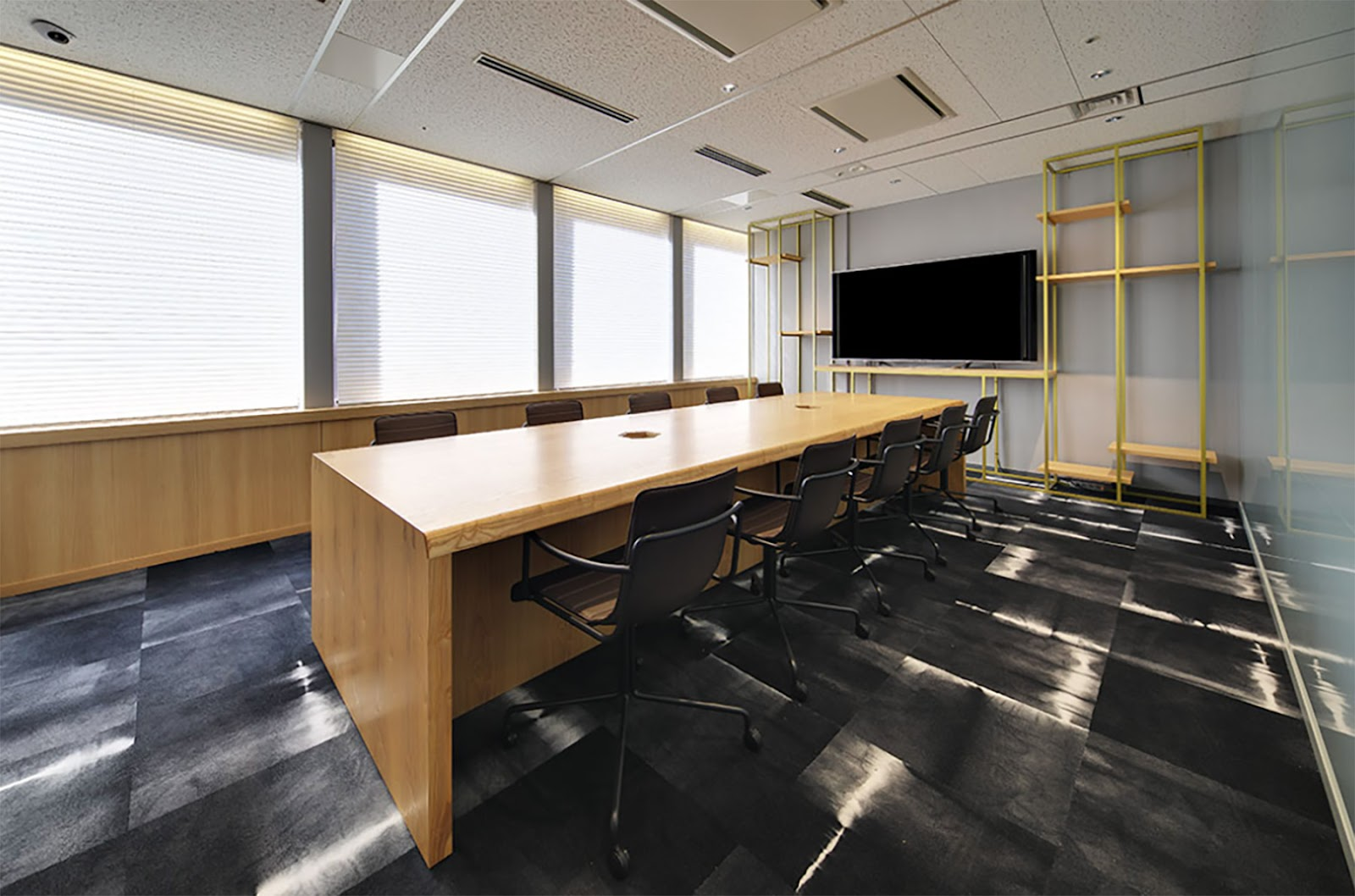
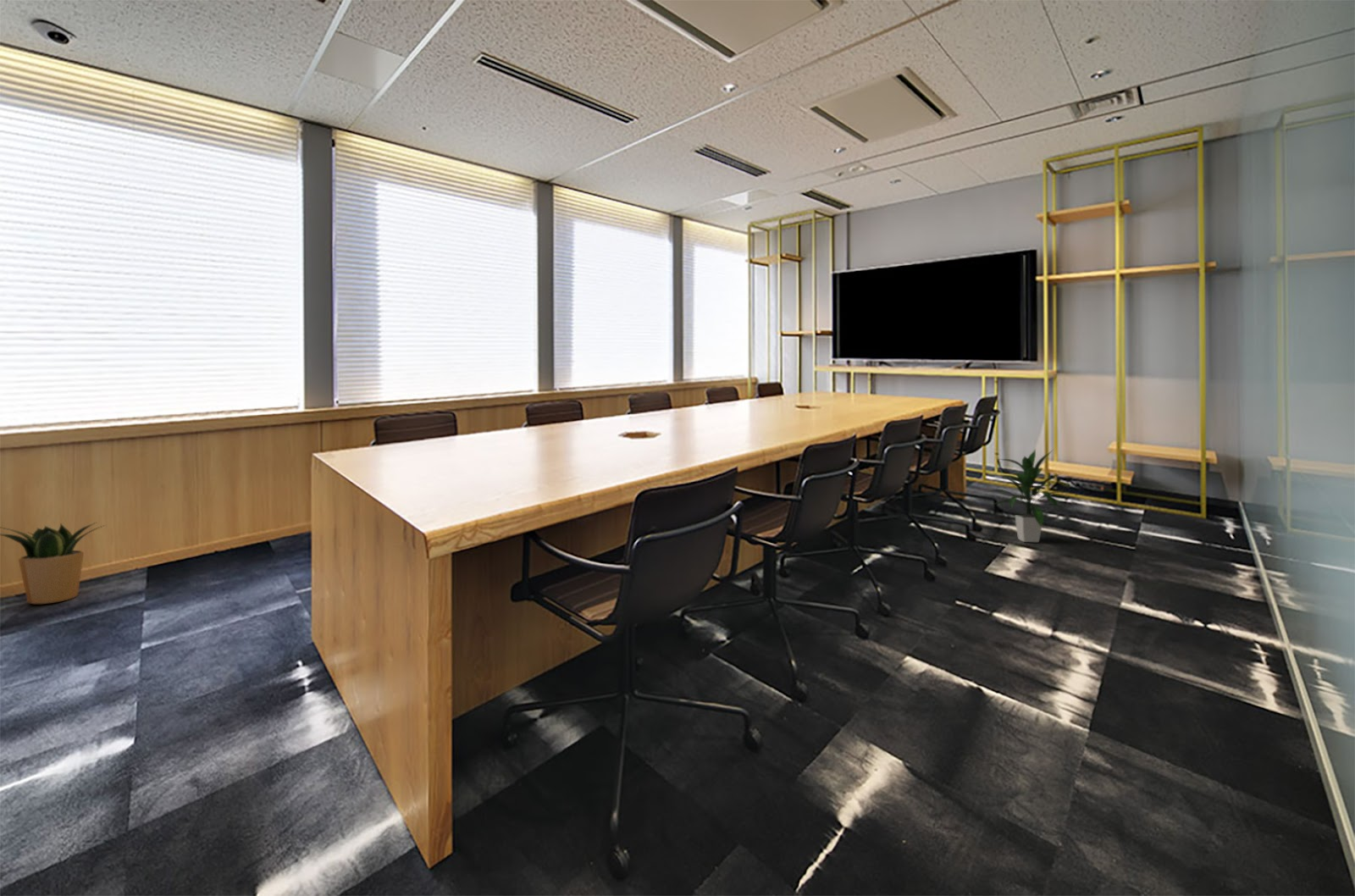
+ indoor plant [985,448,1067,543]
+ potted plant [0,522,107,605]
